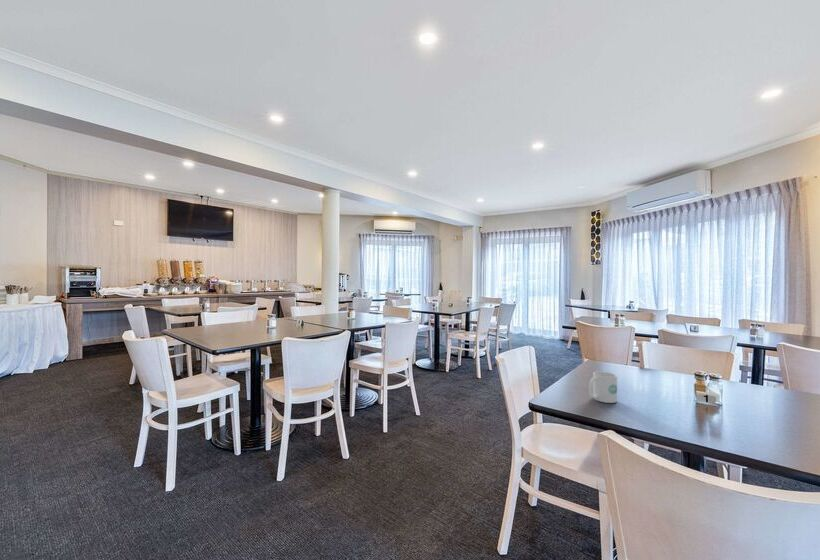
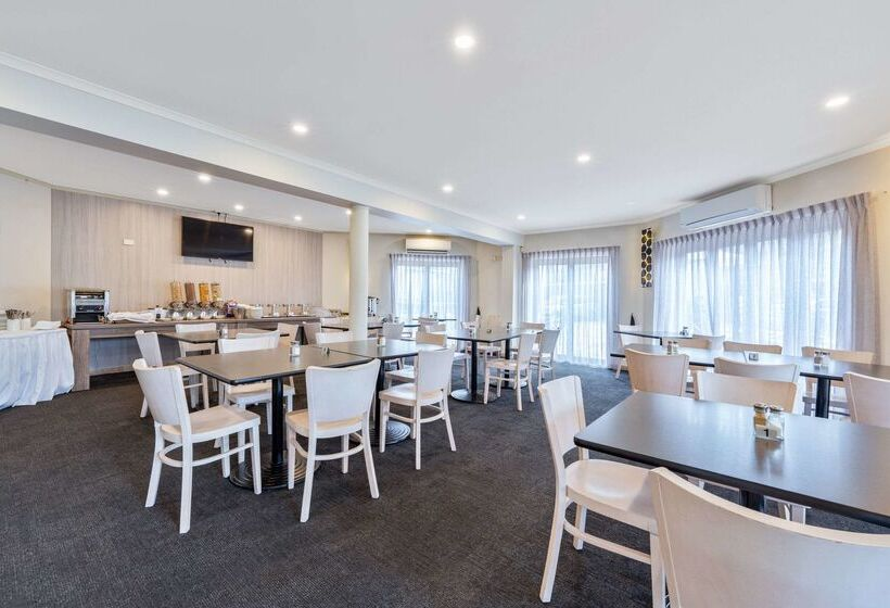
- mug [588,371,618,404]
